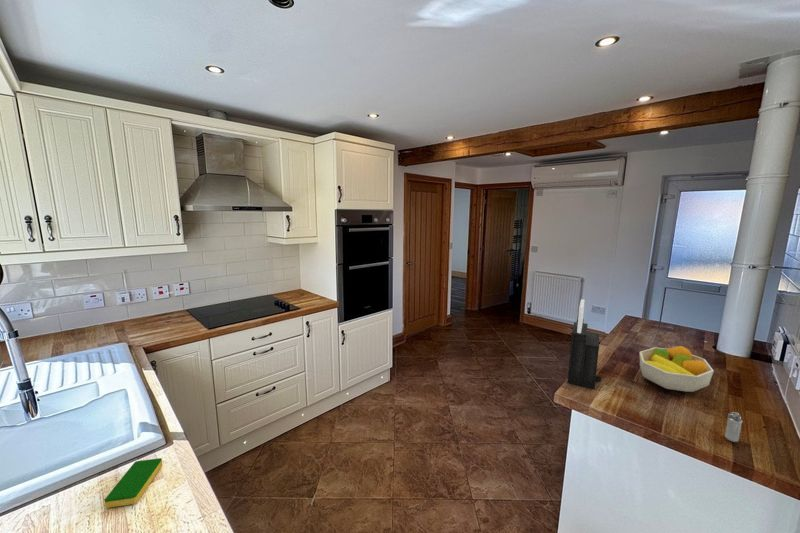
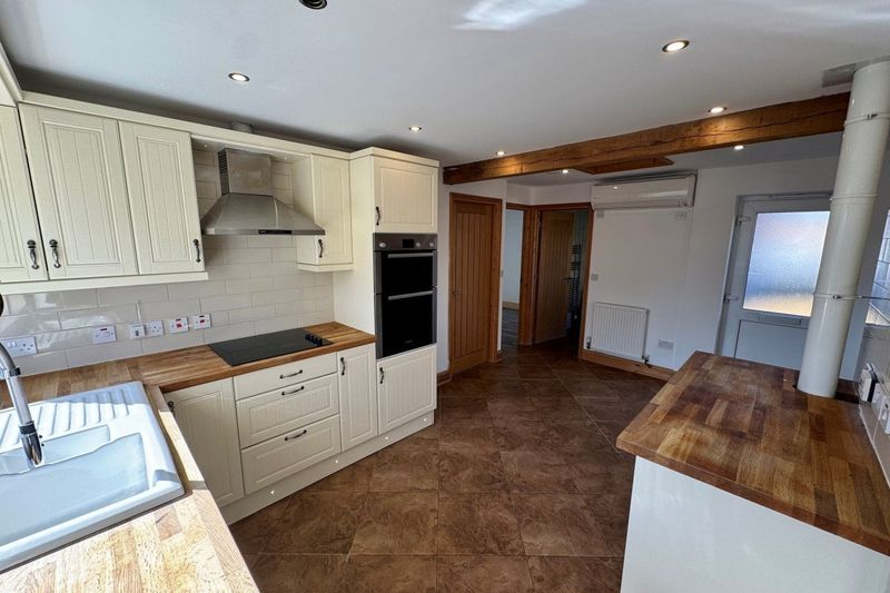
- shaker [724,411,744,443]
- fruit bowl [639,345,715,393]
- dish sponge [104,457,163,509]
- knife block [567,298,602,390]
